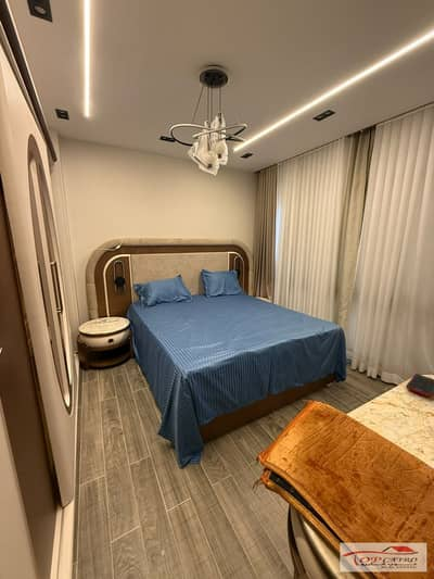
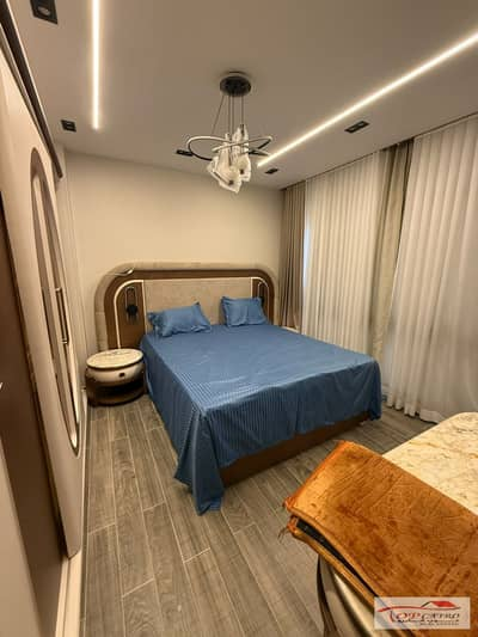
- cell phone [405,373,434,398]
